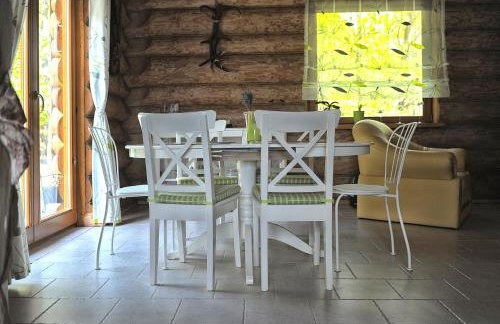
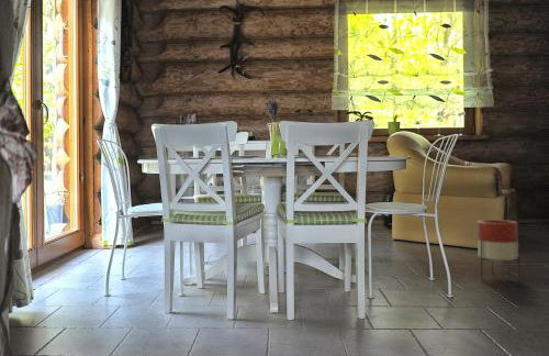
+ planter [477,219,522,280]
